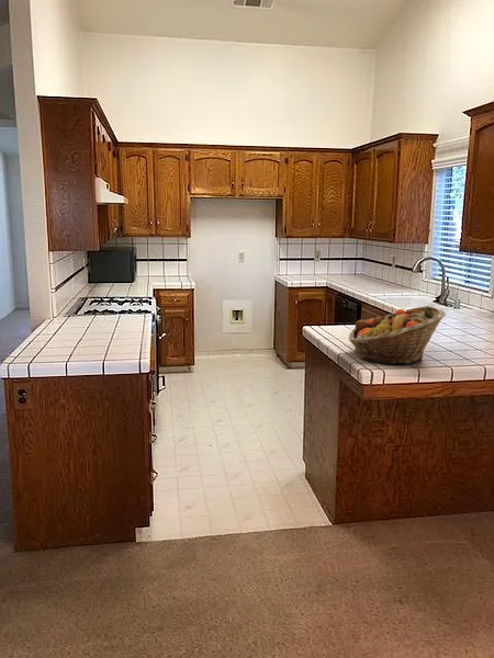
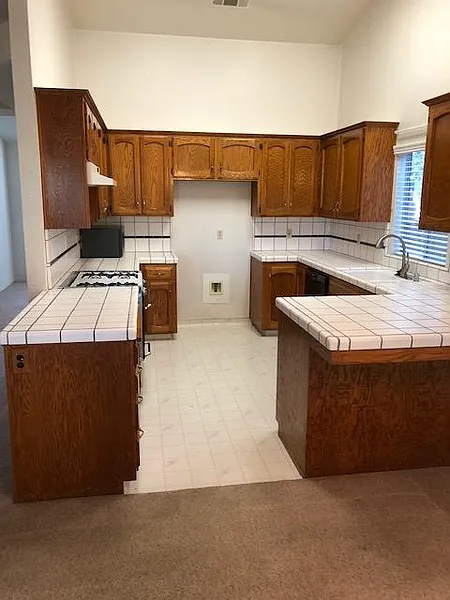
- fruit basket [348,305,447,366]
